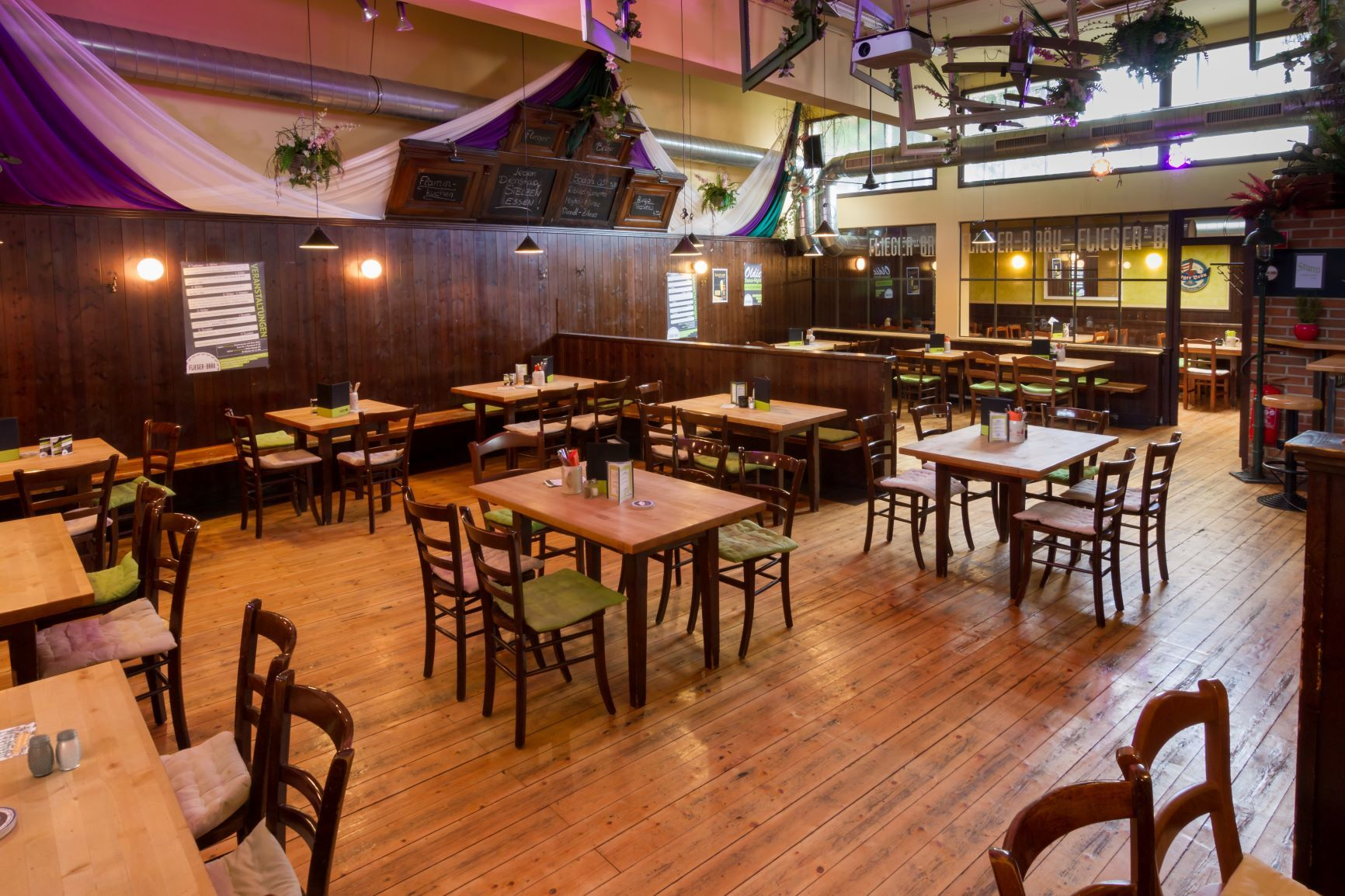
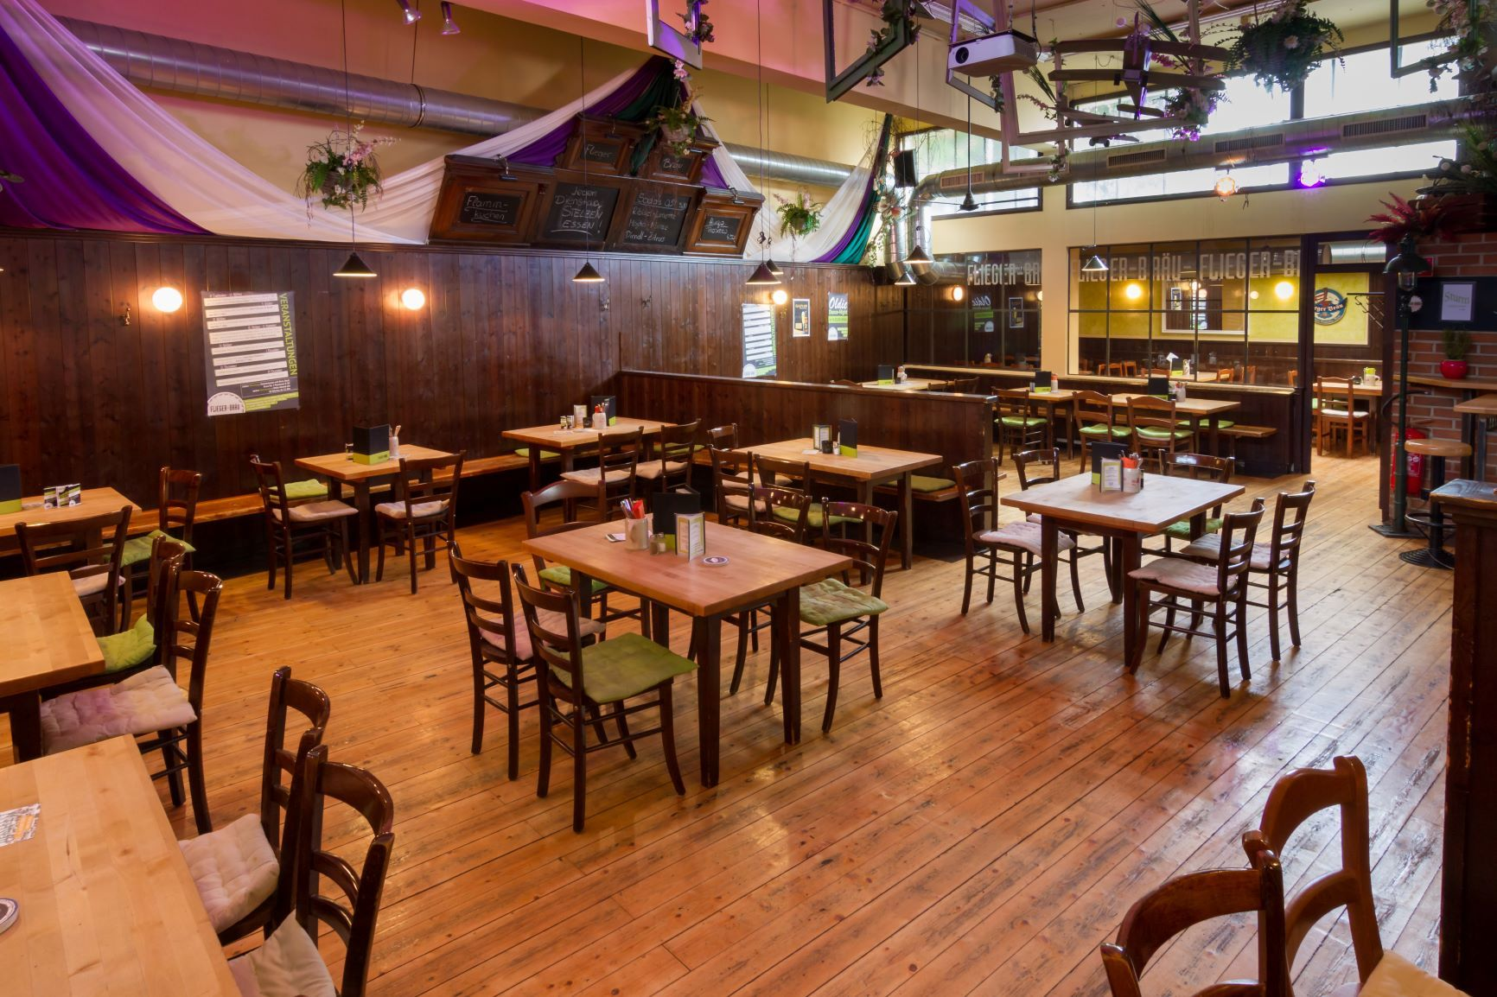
- salt and pepper shaker [26,728,82,777]
